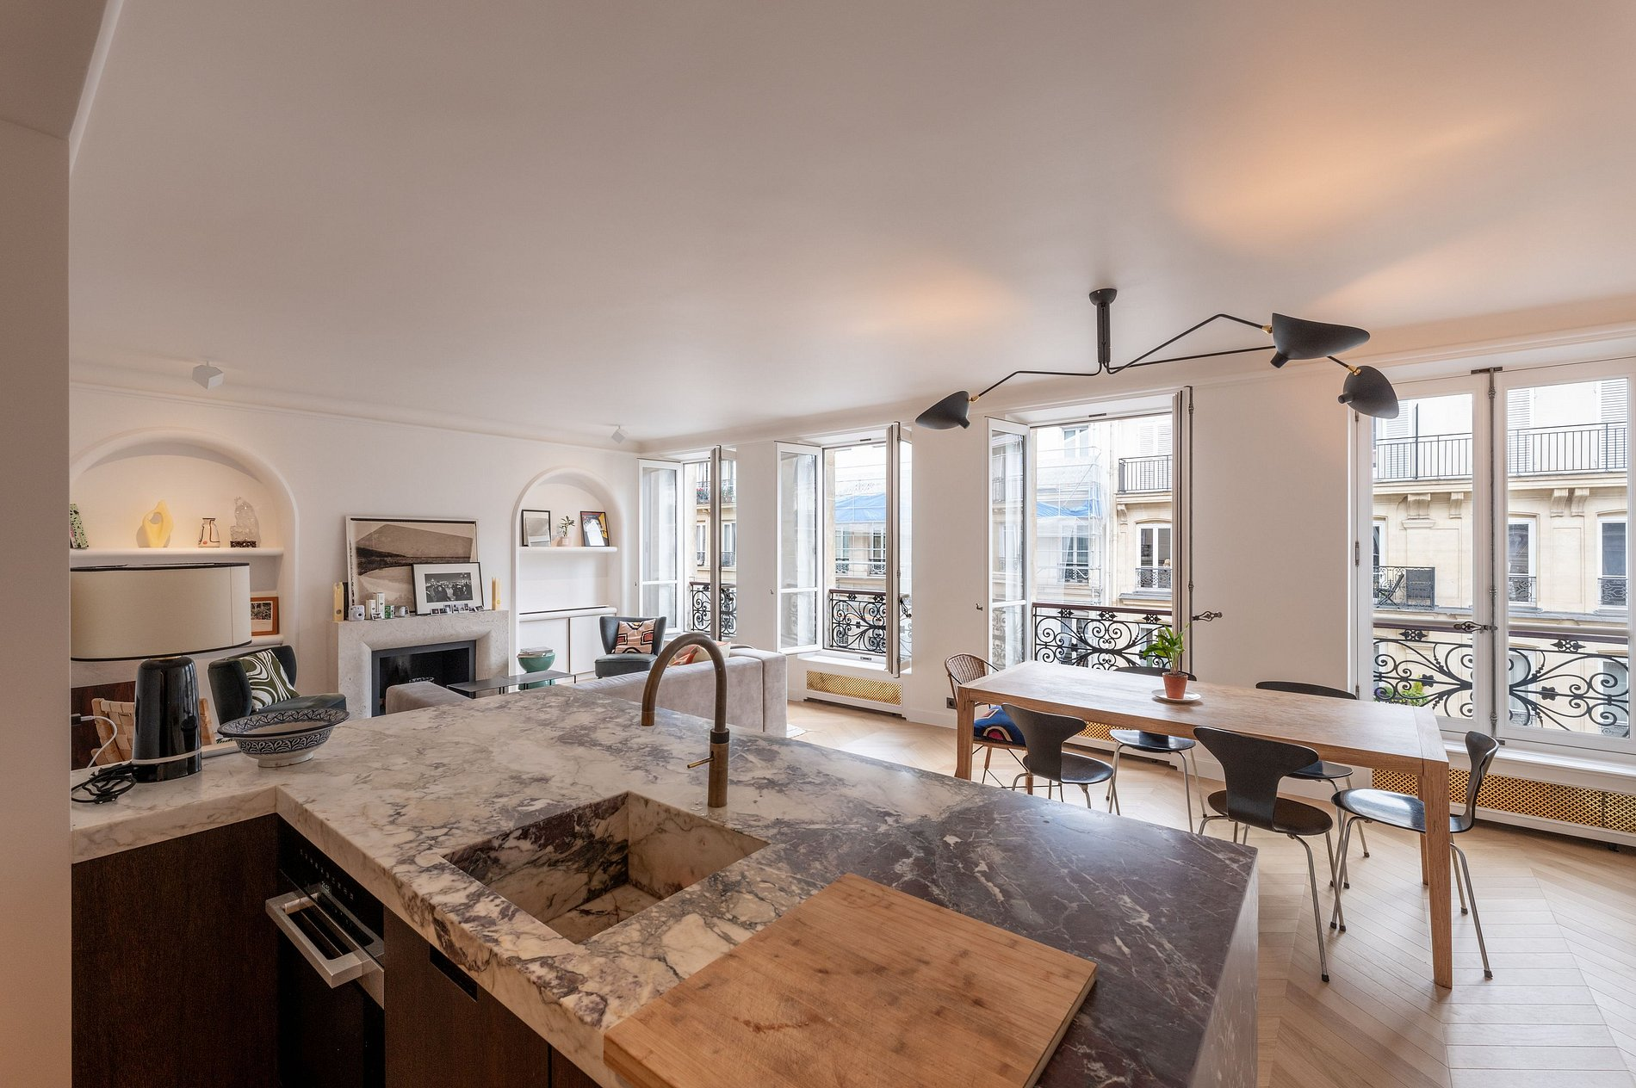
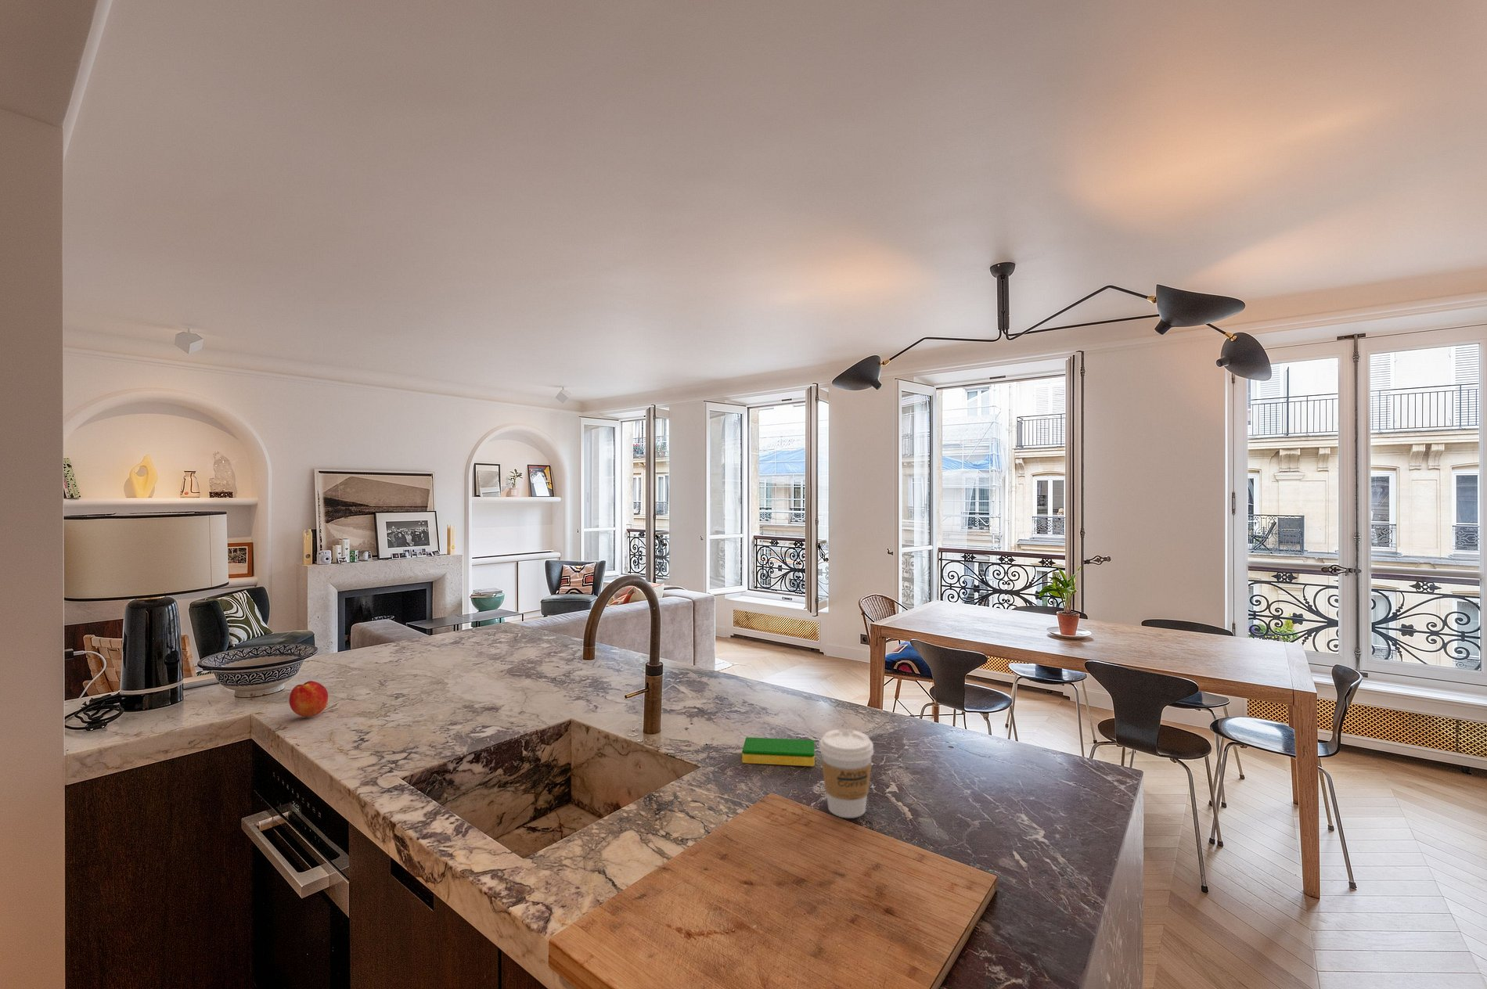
+ dish sponge [741,736,816,767]
+ coffee cup [819,729,874,818]
+ peach [288,680,329,717]
